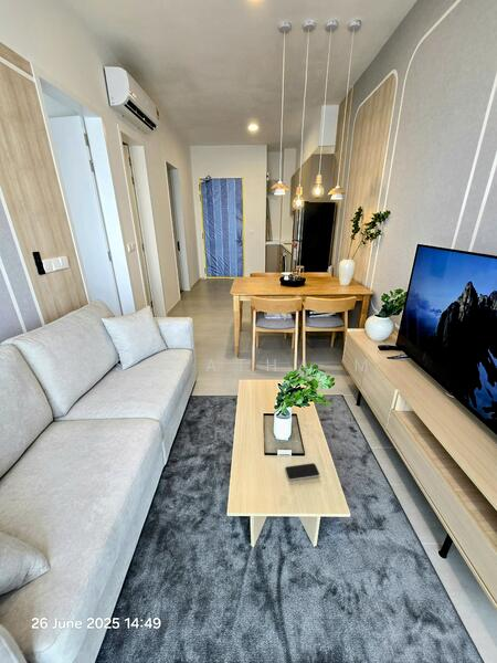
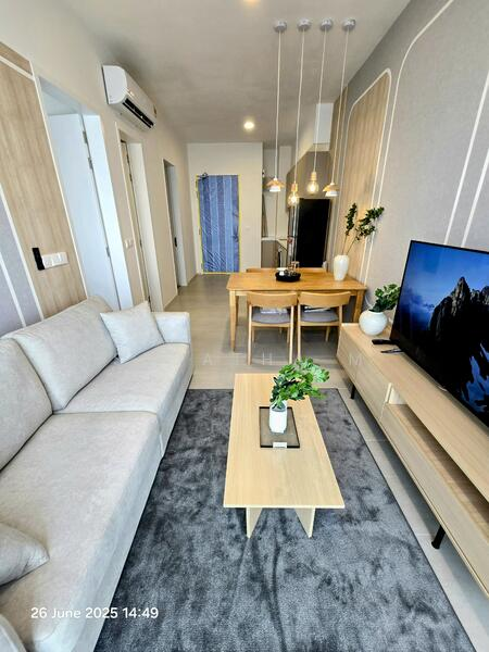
- smartphone [284,462,320,482]
